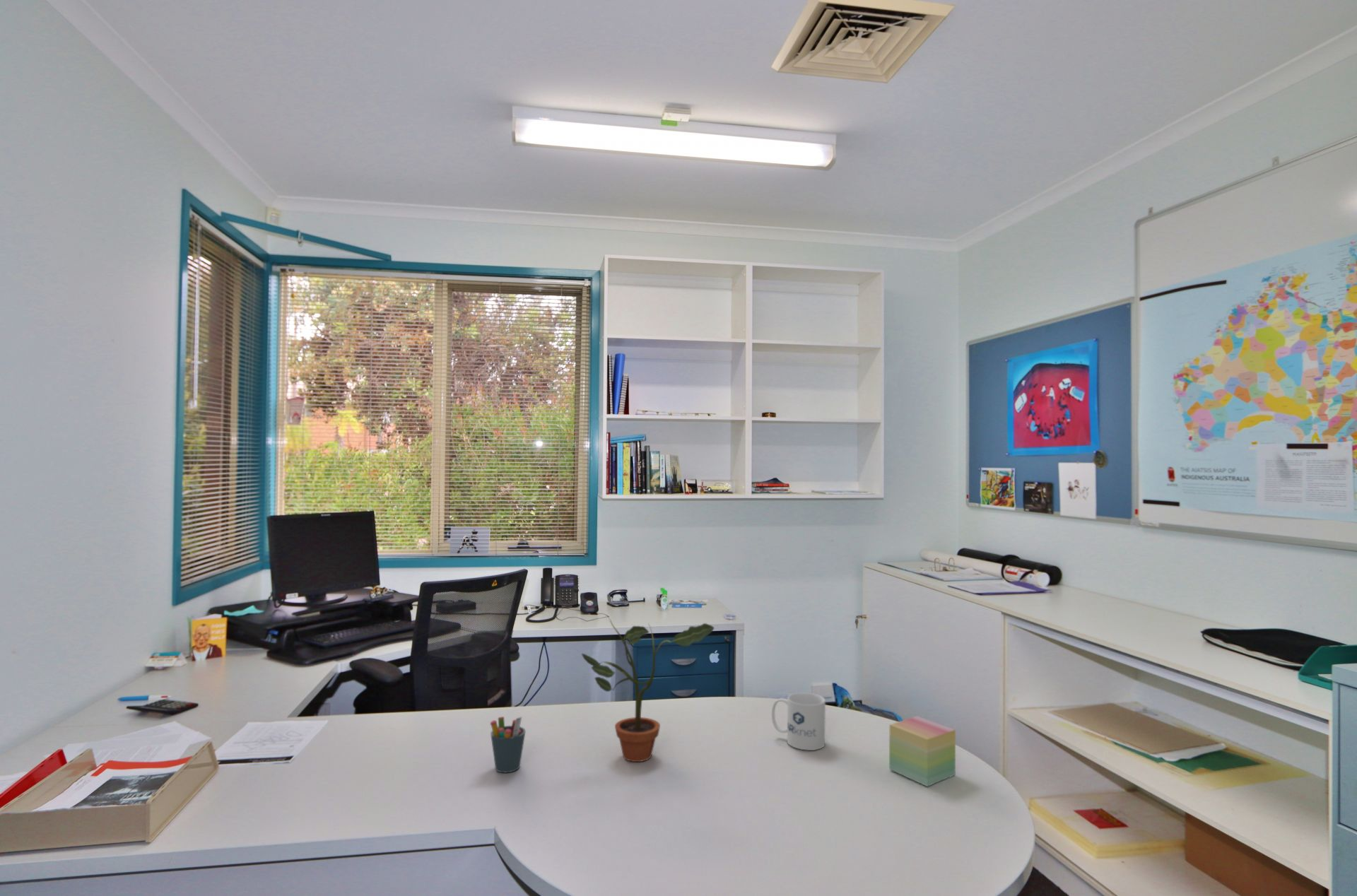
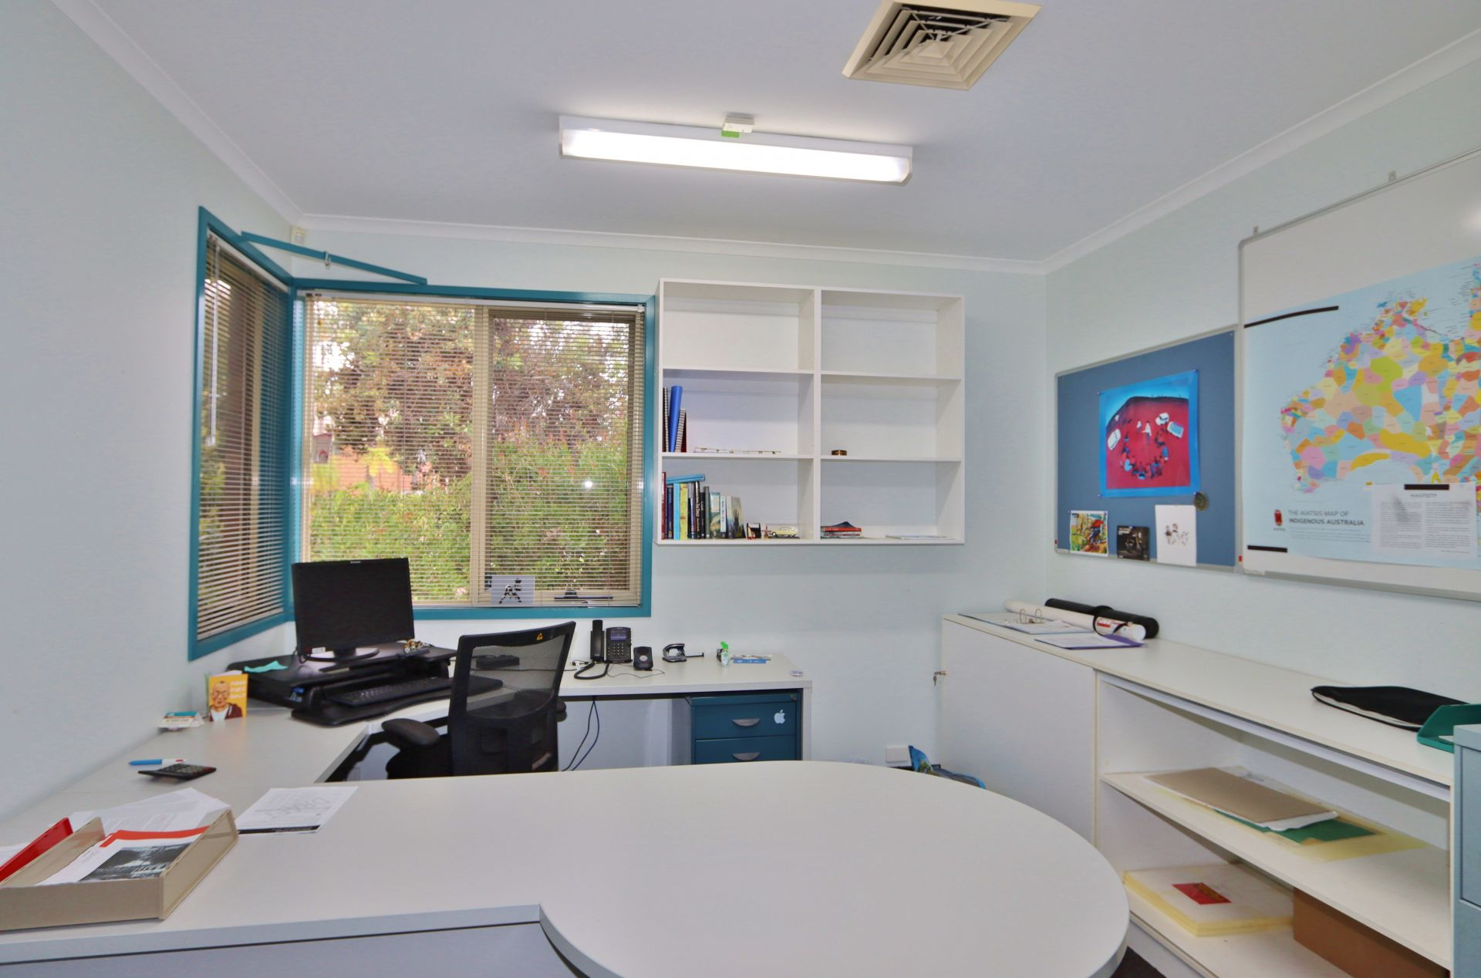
- potted plant [581,618,715,762]
- pen holder [490,716,527,773]
- sticky notes [888,715,956,787]
- mug [771,692,826,751]
